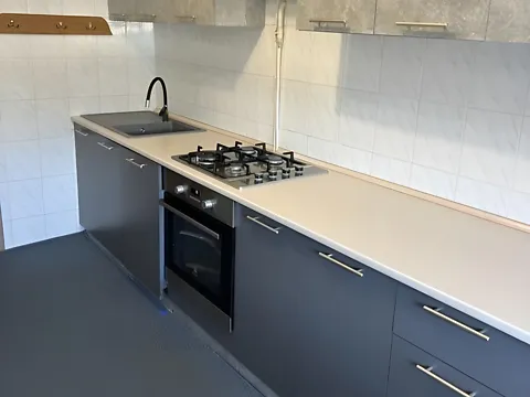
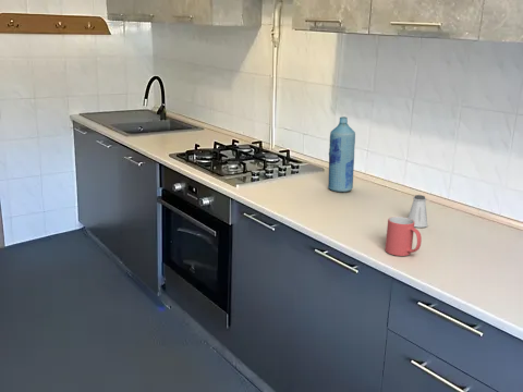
+ mug [385,216,423,257]
+ bottle [327,115,356,193]
+ saltshaker [408,194,428,229]
